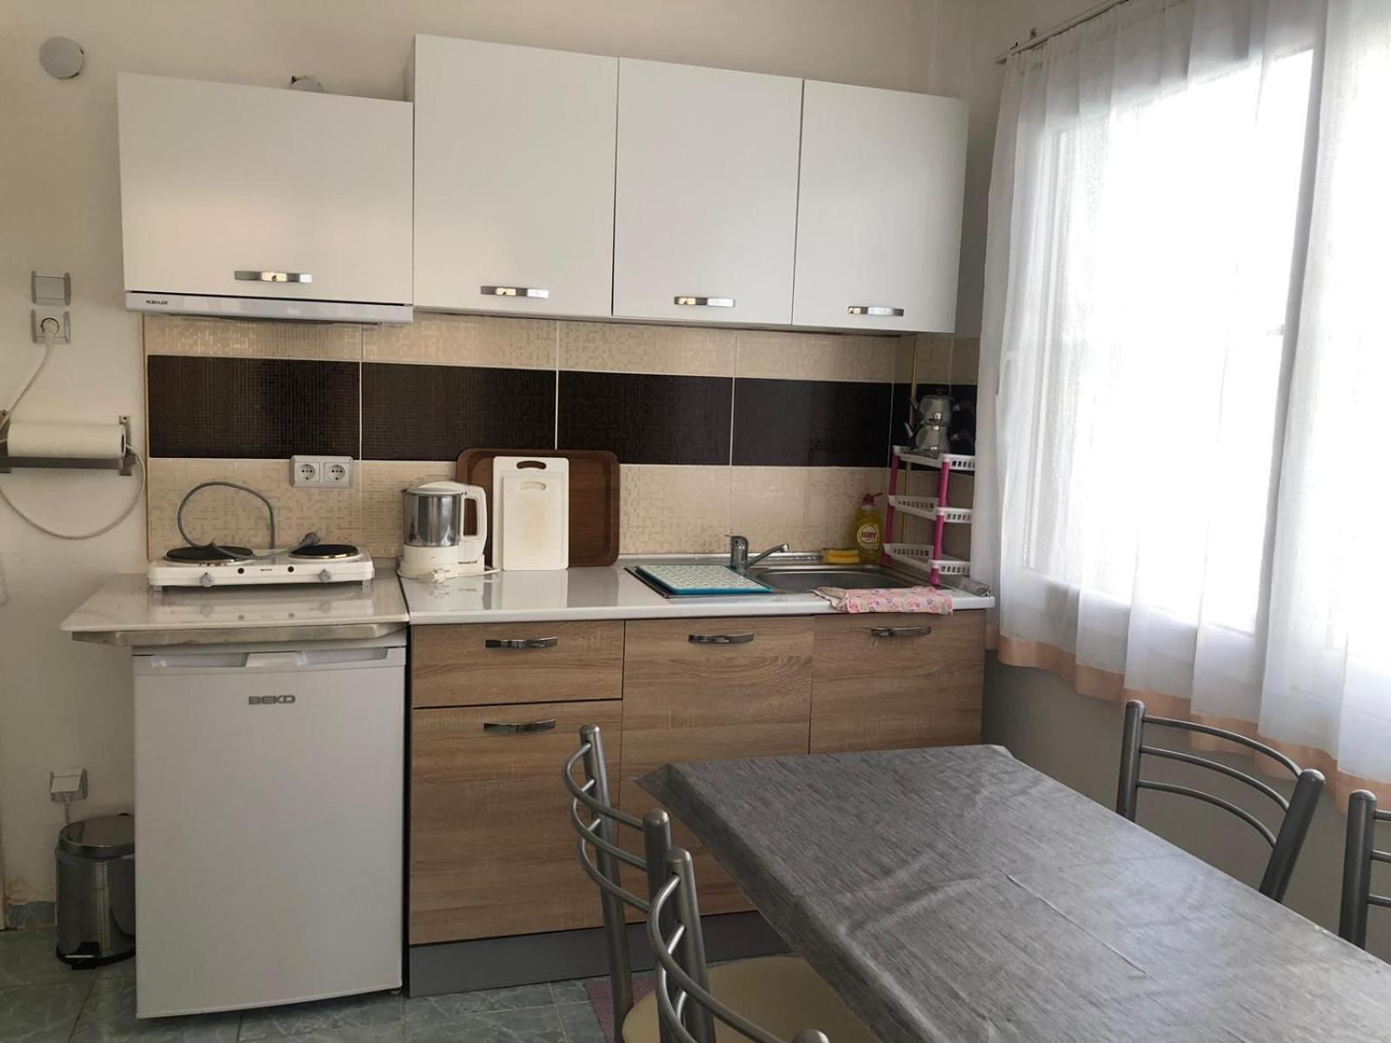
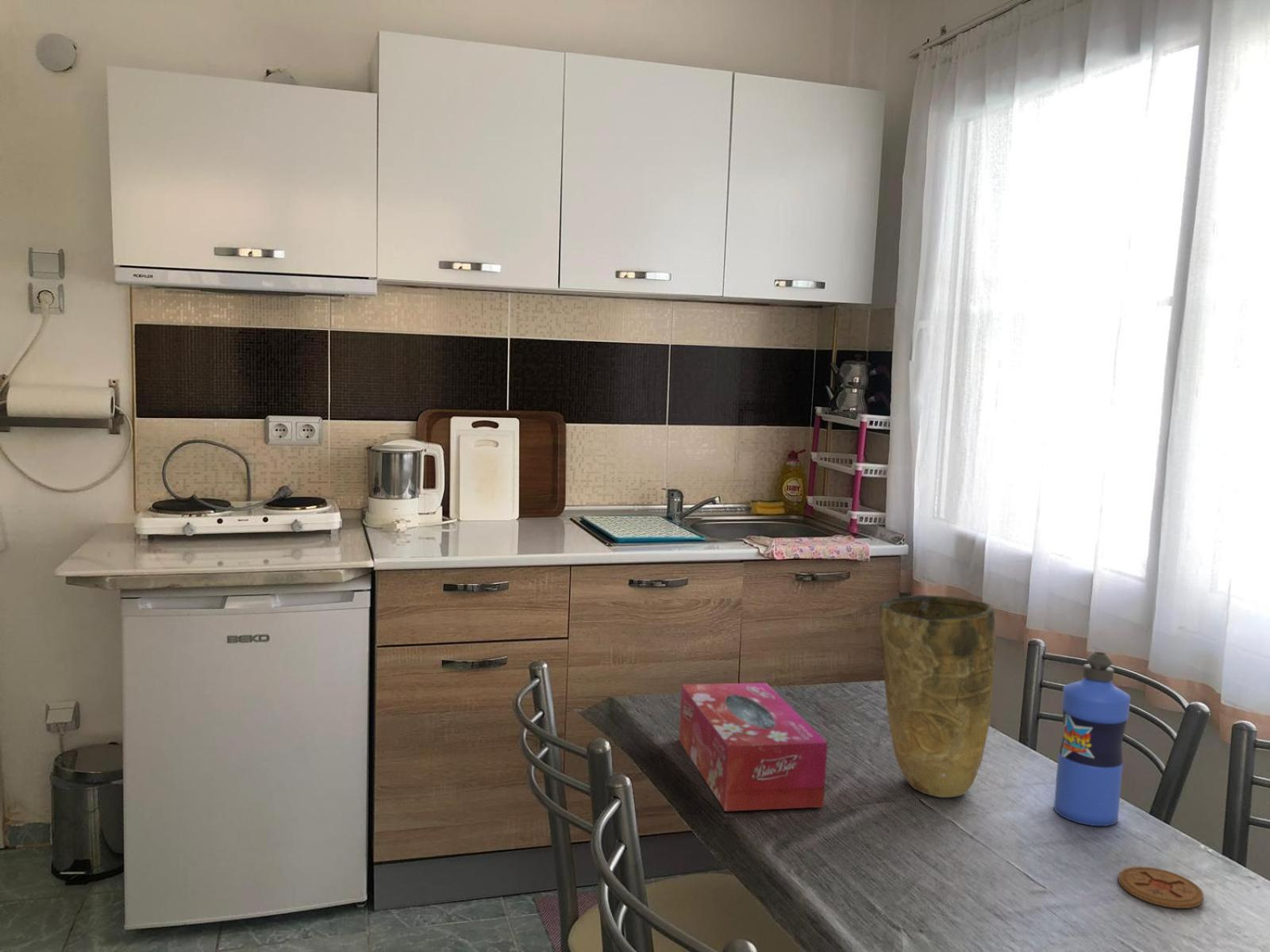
+ coaster [1118,866,1204,909]
+ water bottle [1053,651,1131,827]
+ vase [879,594,996,798]
+ tissue box [679,682,828,812]
